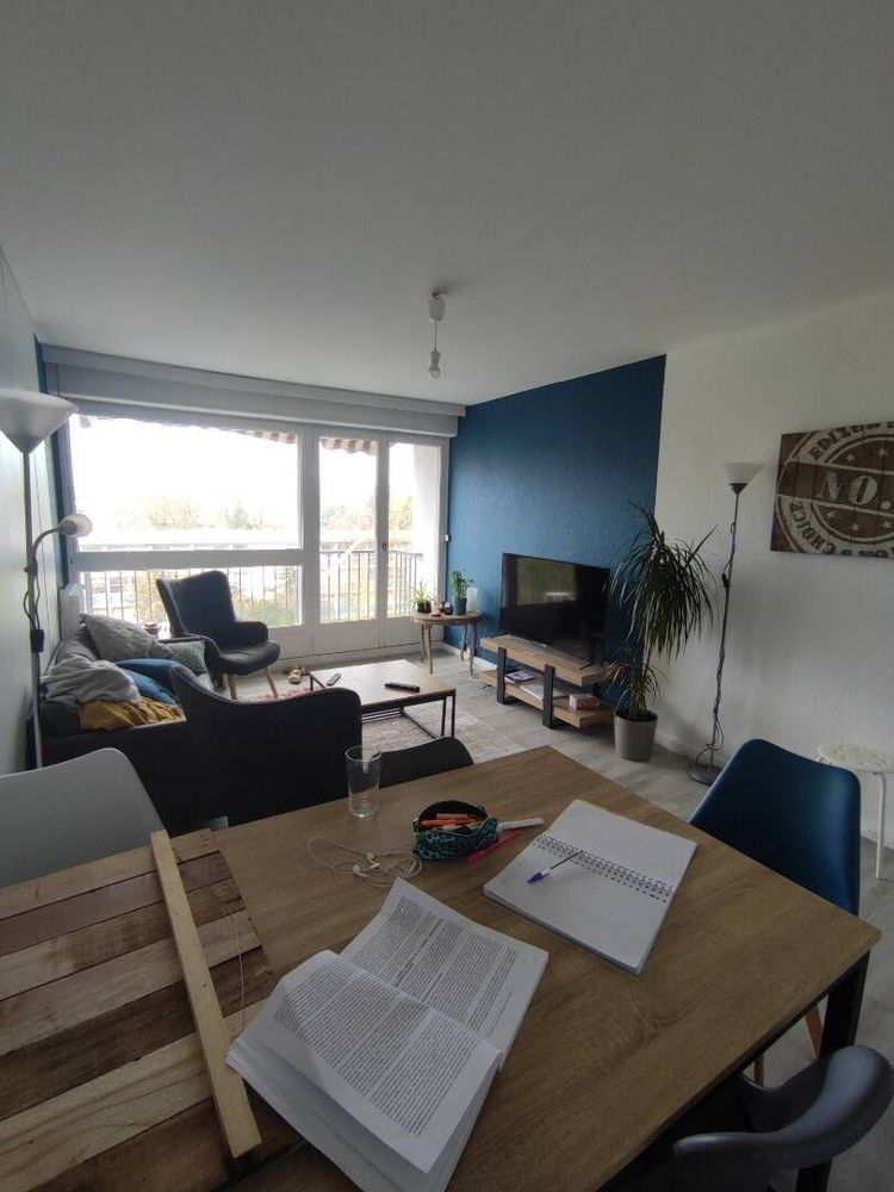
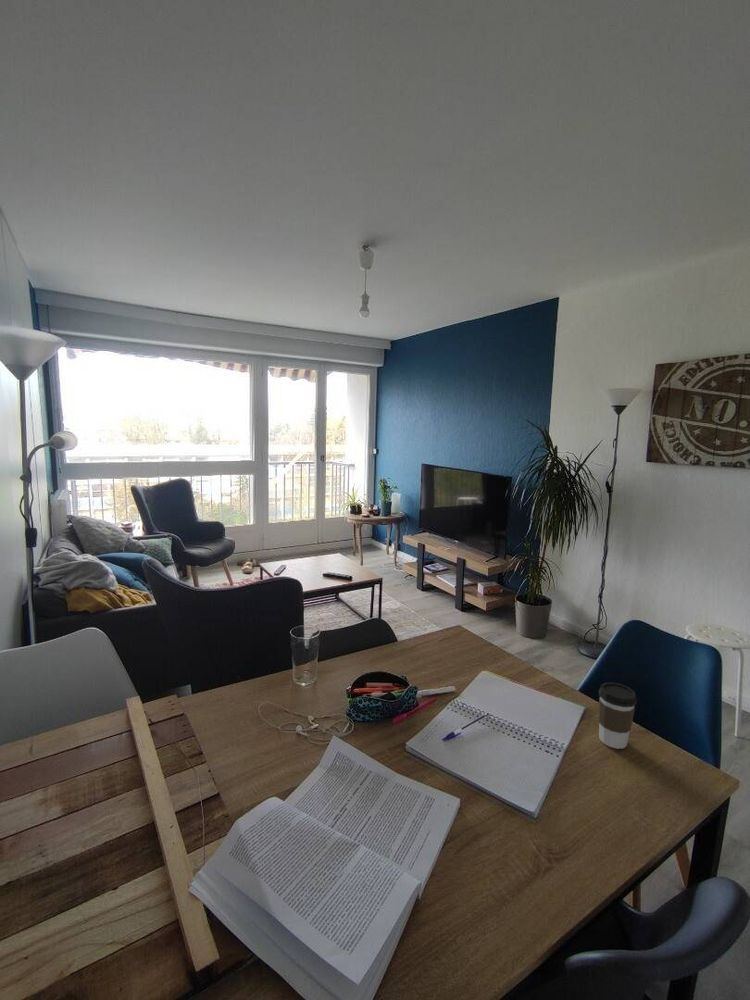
+ coffee cup [598,681,638,750]
